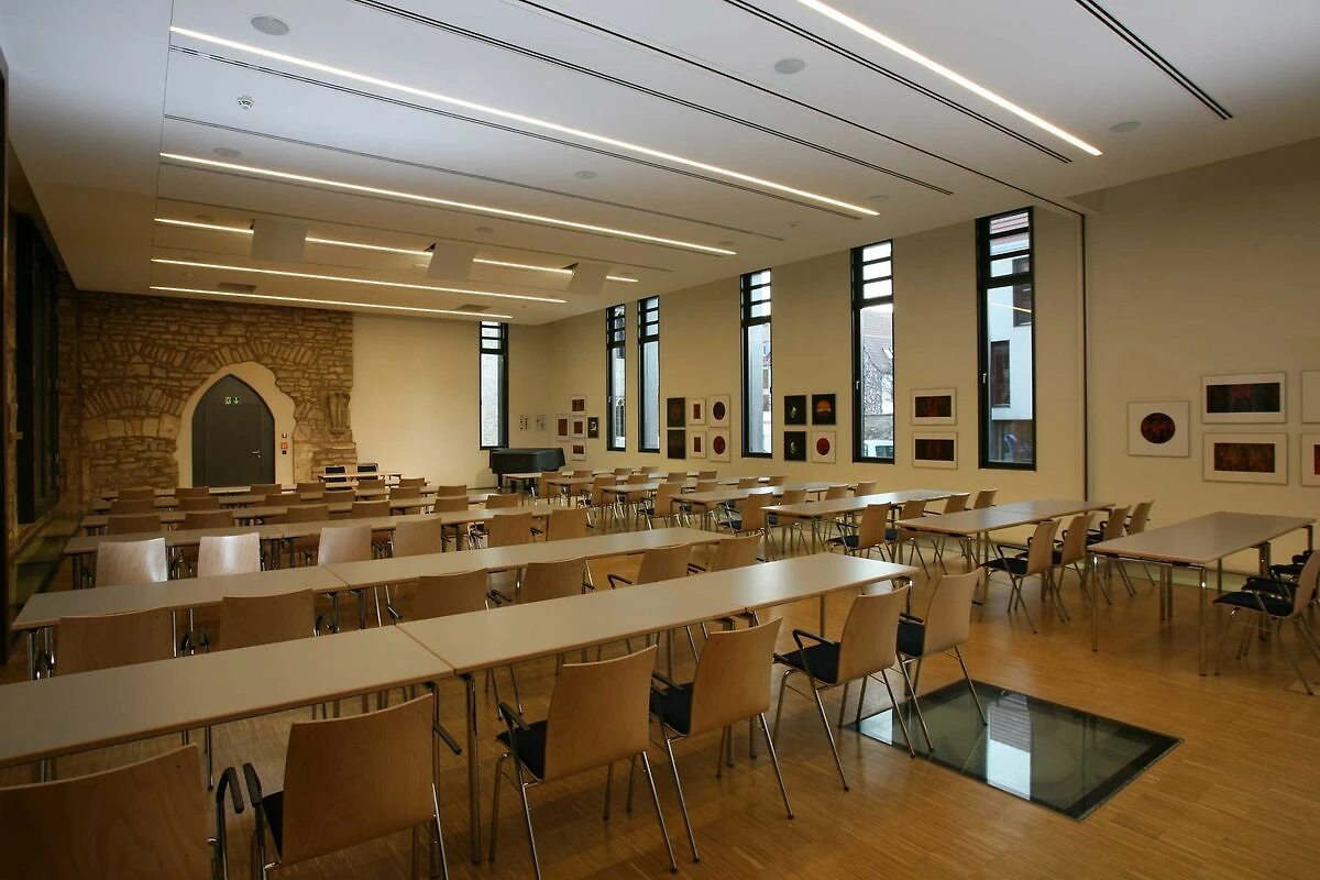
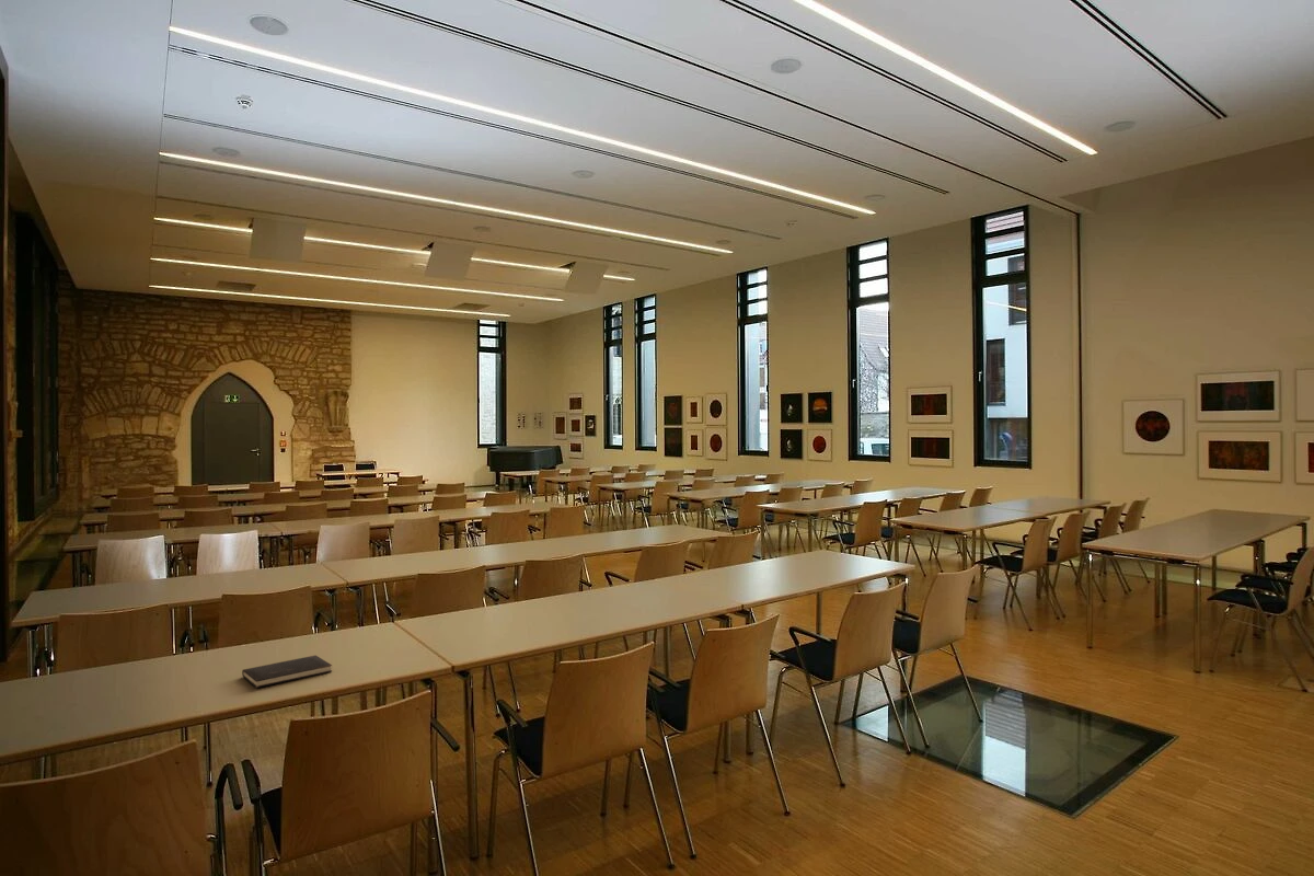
+ hardcover book [241,654,333,689]
